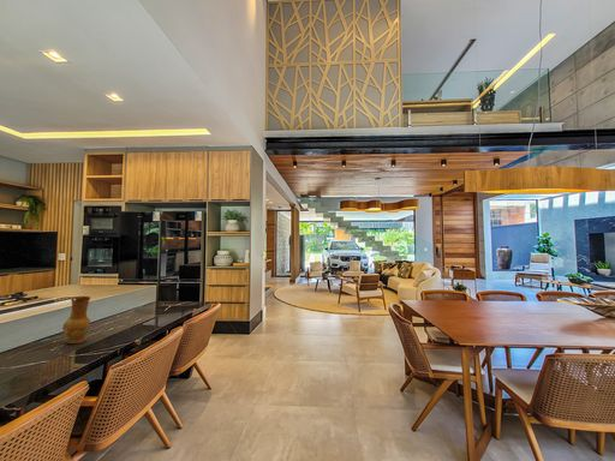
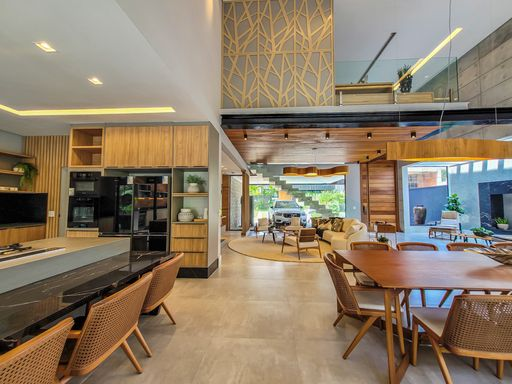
- ceramic jug [61,295,91,345]
